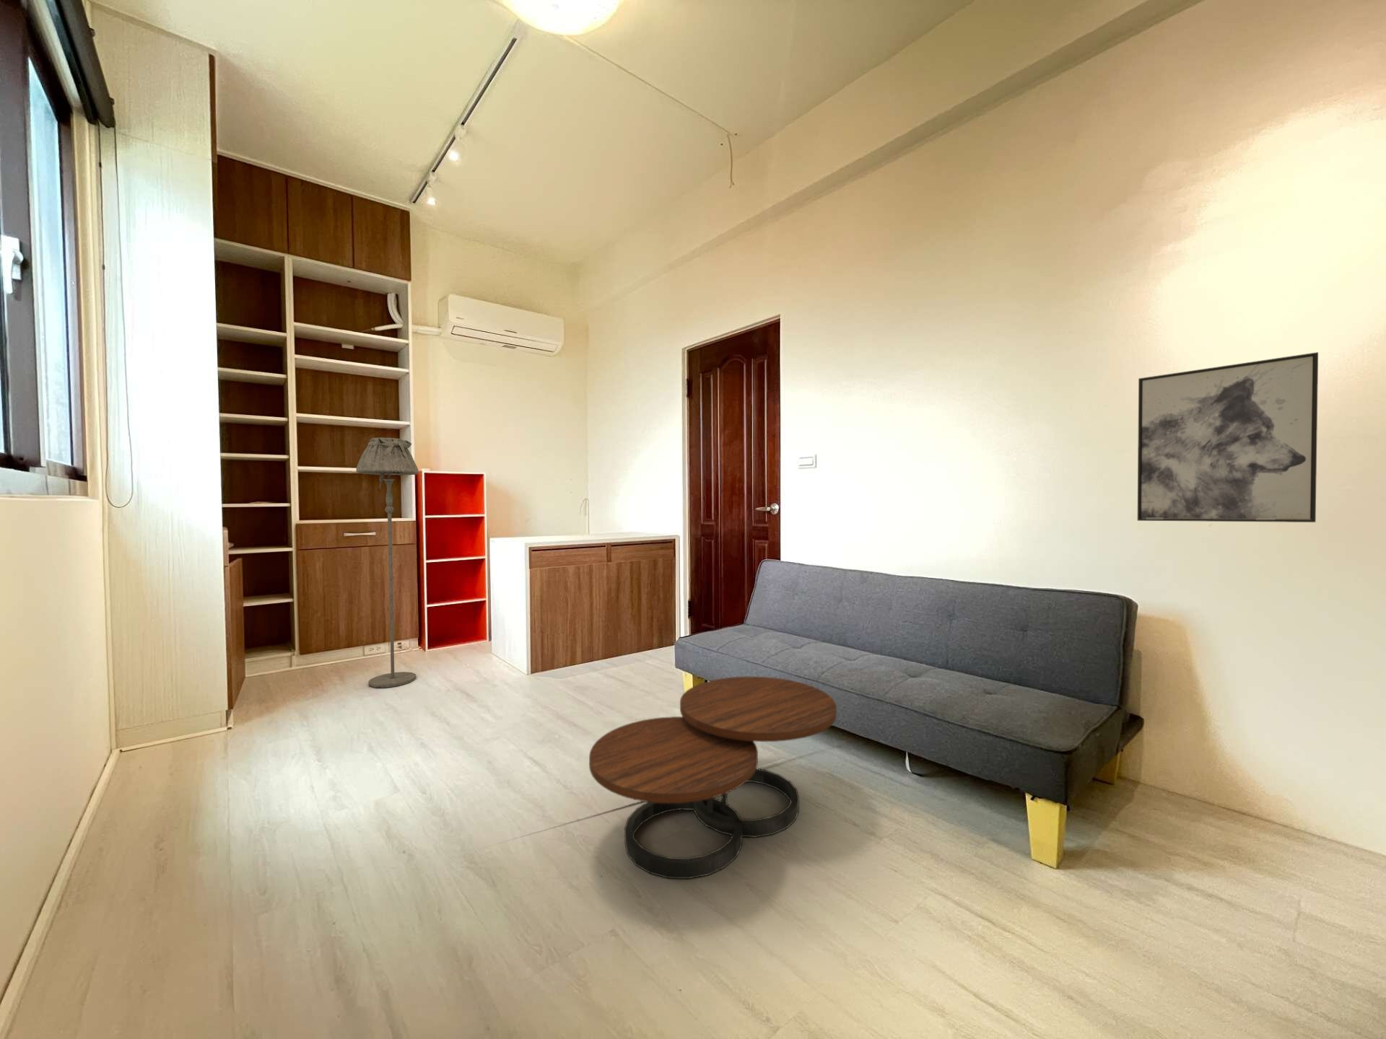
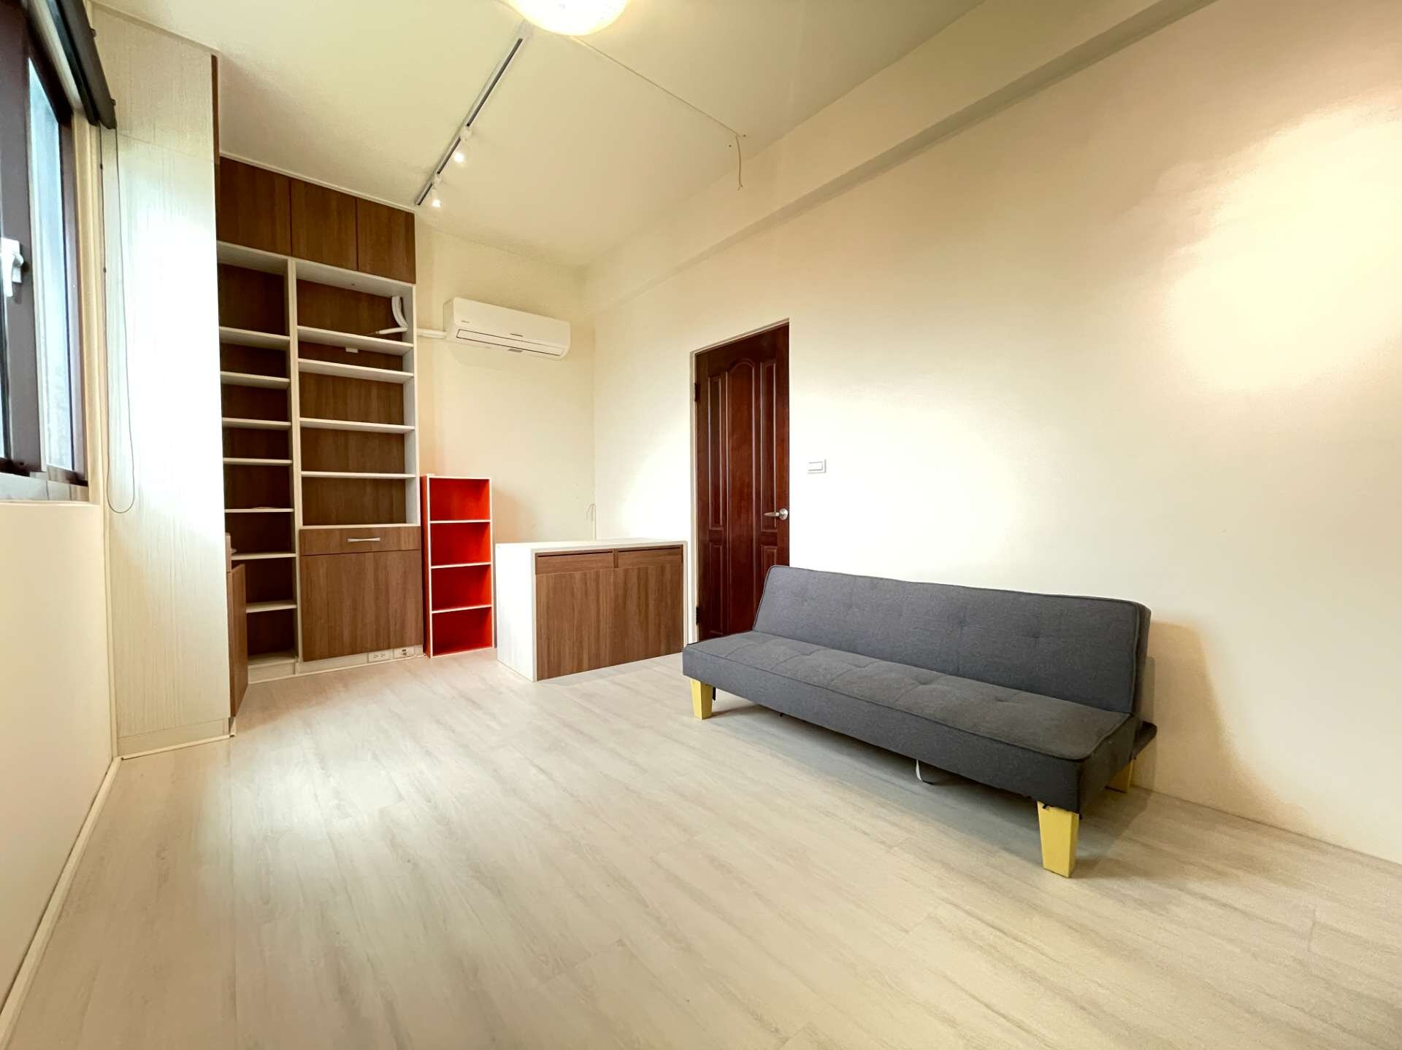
- coffee table [588,676,837,880]
- wall art [1137,351,1318,523]
- floor lamp [356,438,419,689]
